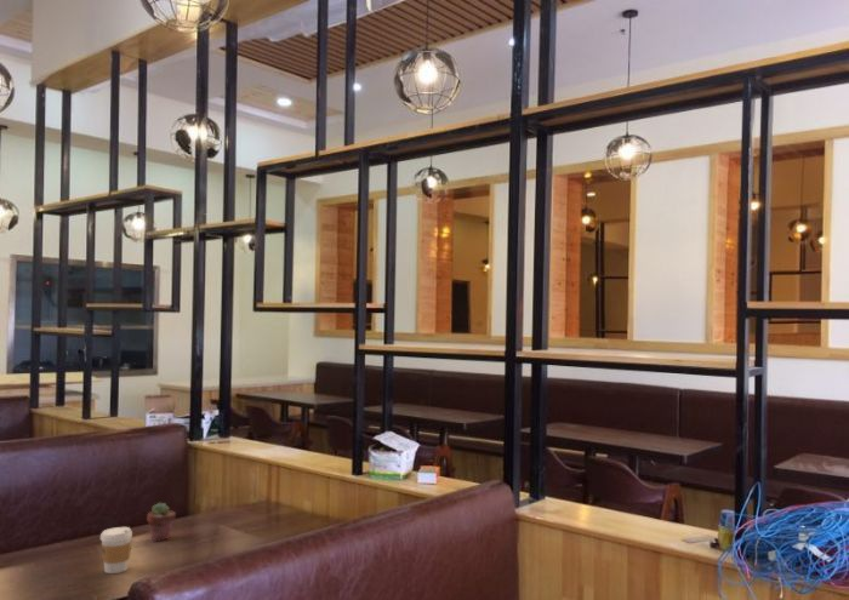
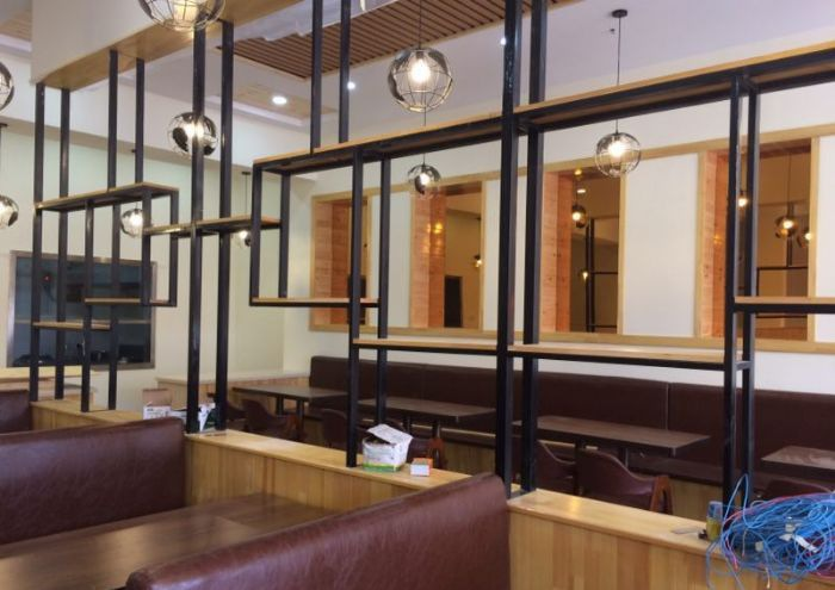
- coffee cup [99,526,133,575]
- potted succulent [146,502,177,542]
